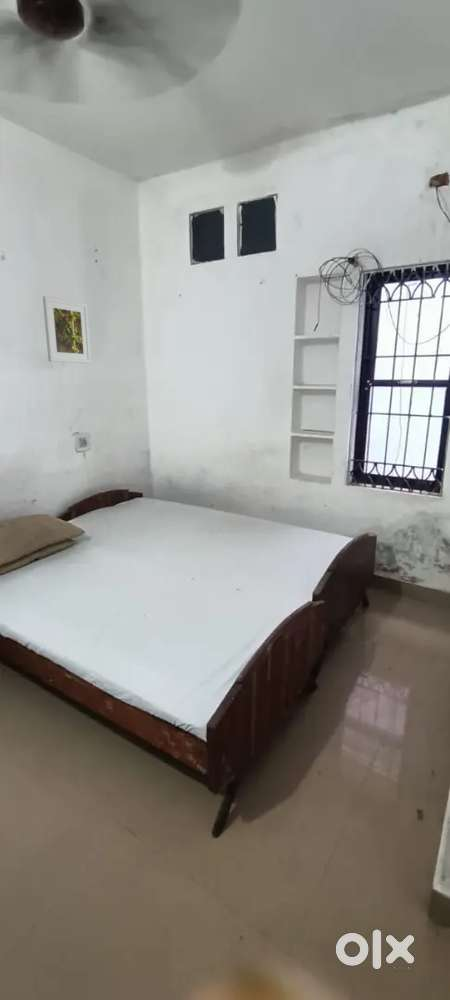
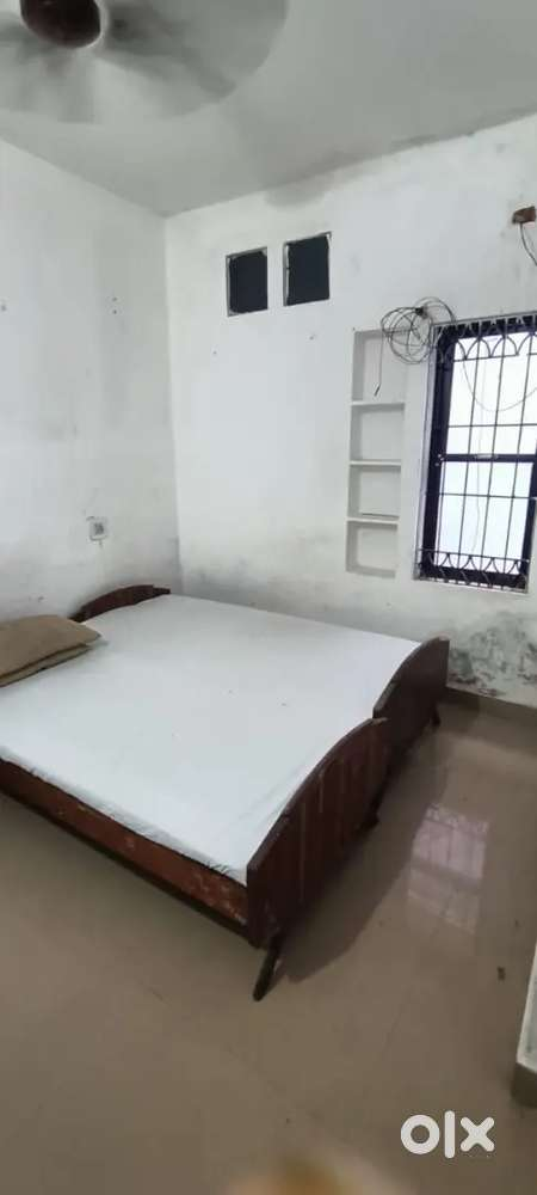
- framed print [42,295,92,364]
